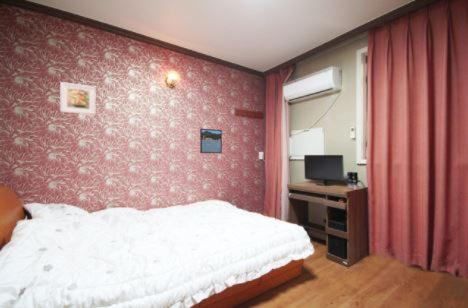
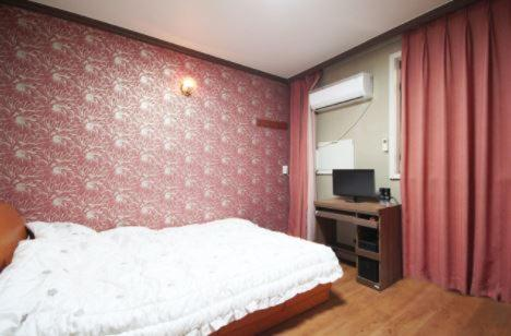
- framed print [199,128,223,154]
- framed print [59,81,97,116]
